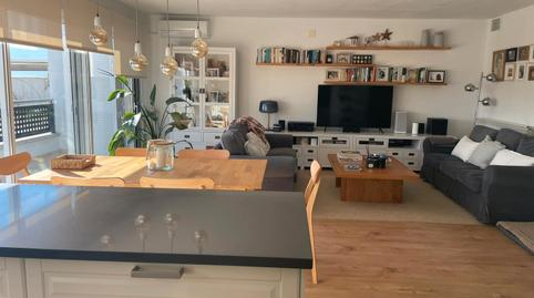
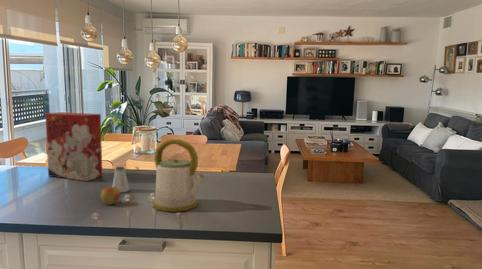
+ saltshaker [111,165,130,194]
+ apple [100,182,121,205]
+ cereal box [45,111,103,182]
+ kettle [152,138,205,213]
